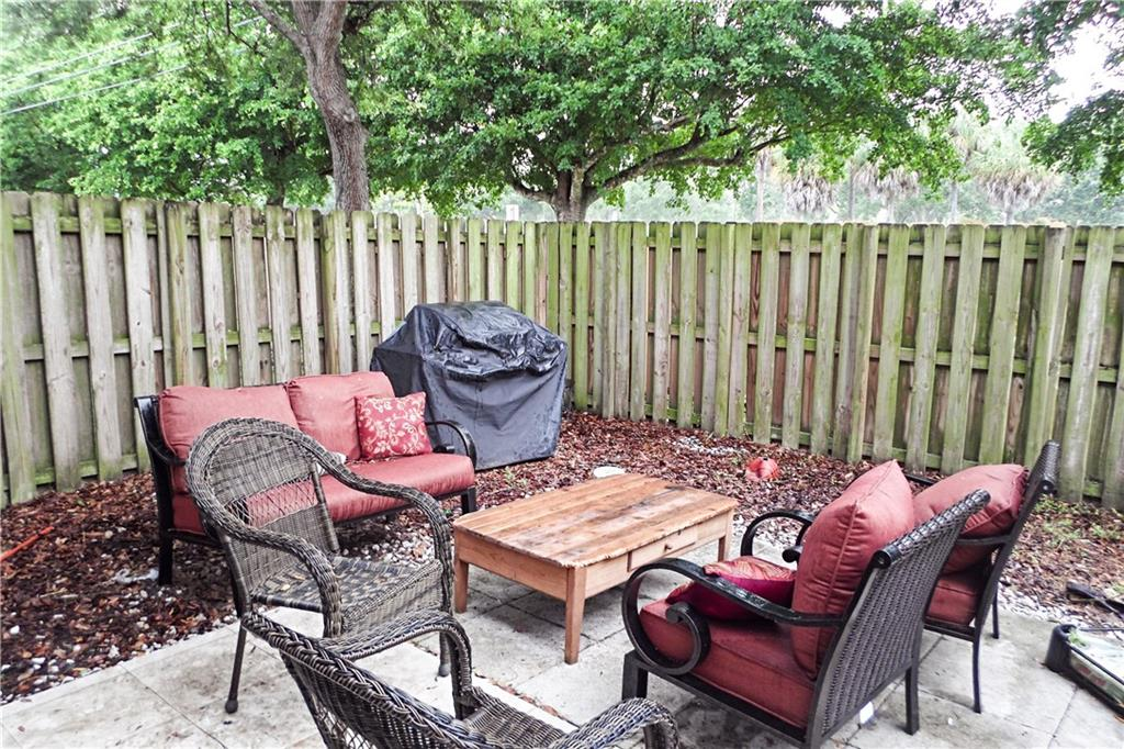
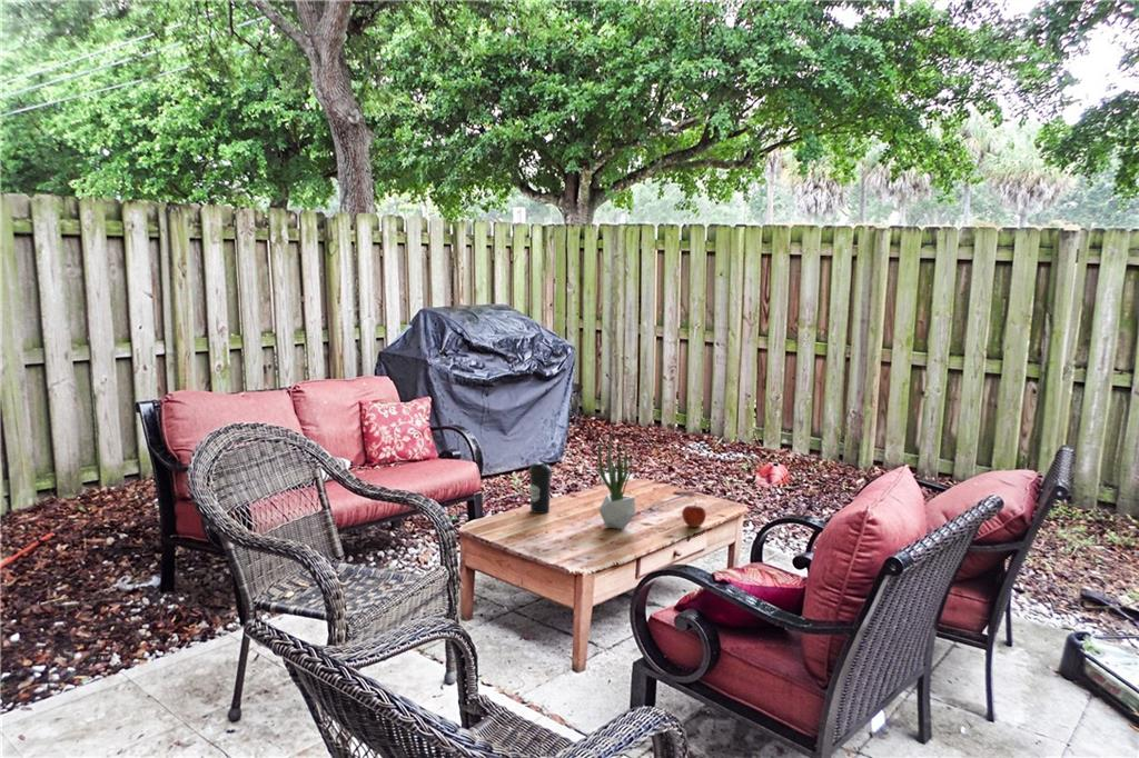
+ apple [681,502,707,528]
+ potted plant [595,432,636,530]
+ water bottle [528,459,553,515]
